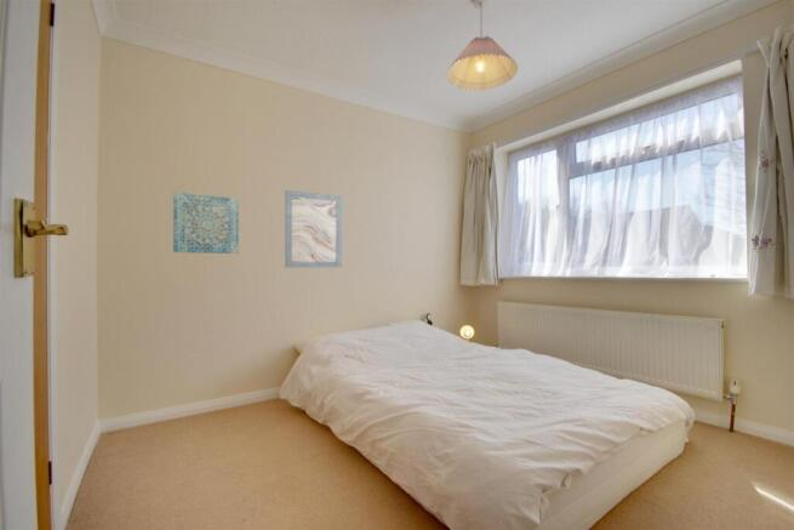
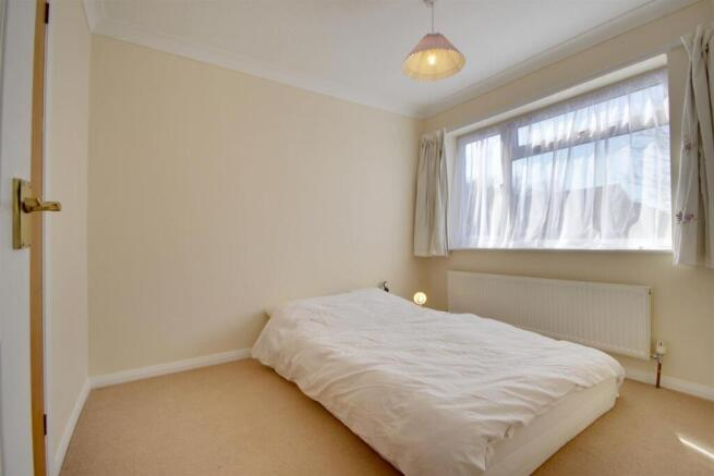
- wall art [172,190,240,255]
- wall art [284,189,343,269]
